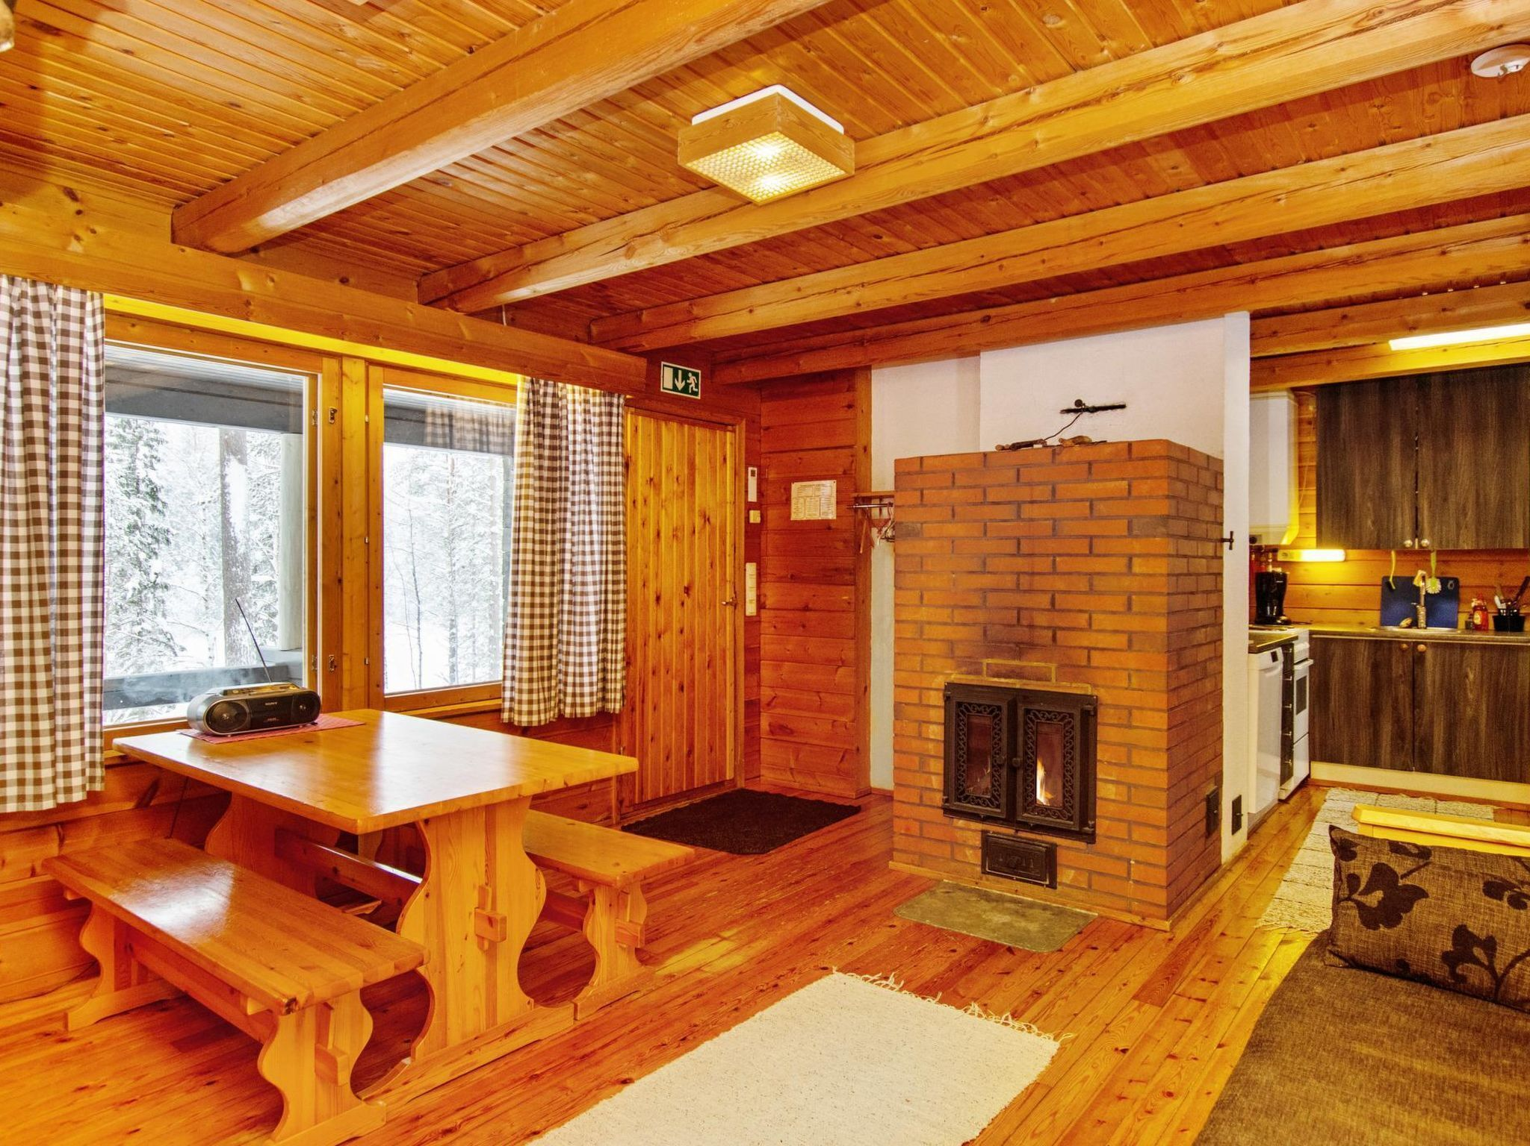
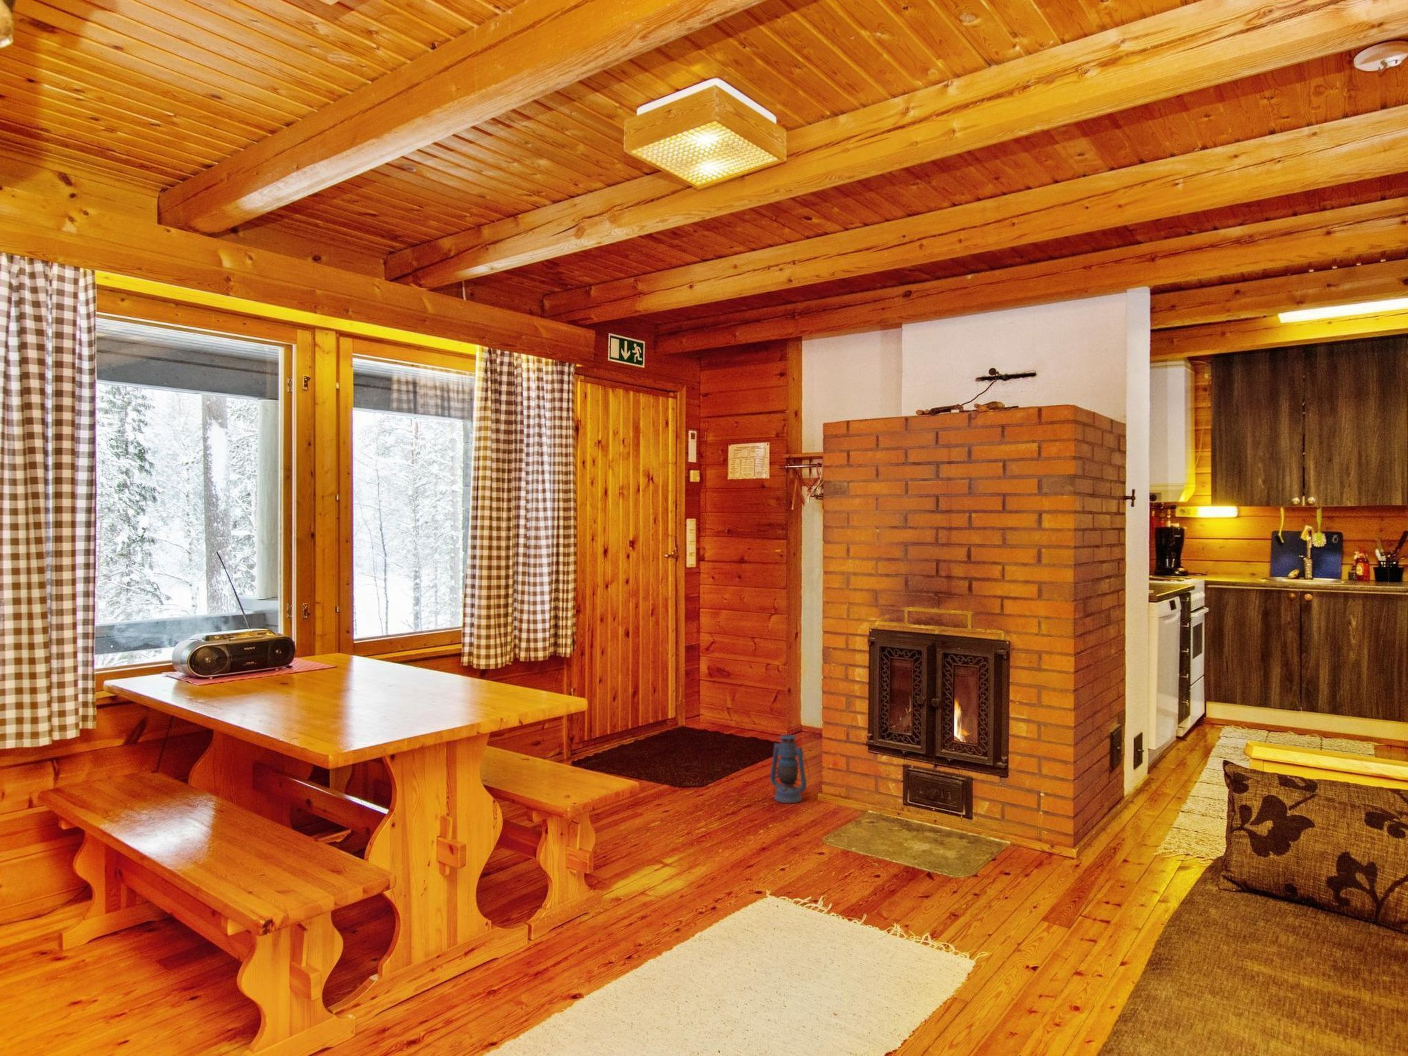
+ lantern [769,733,810,804]
